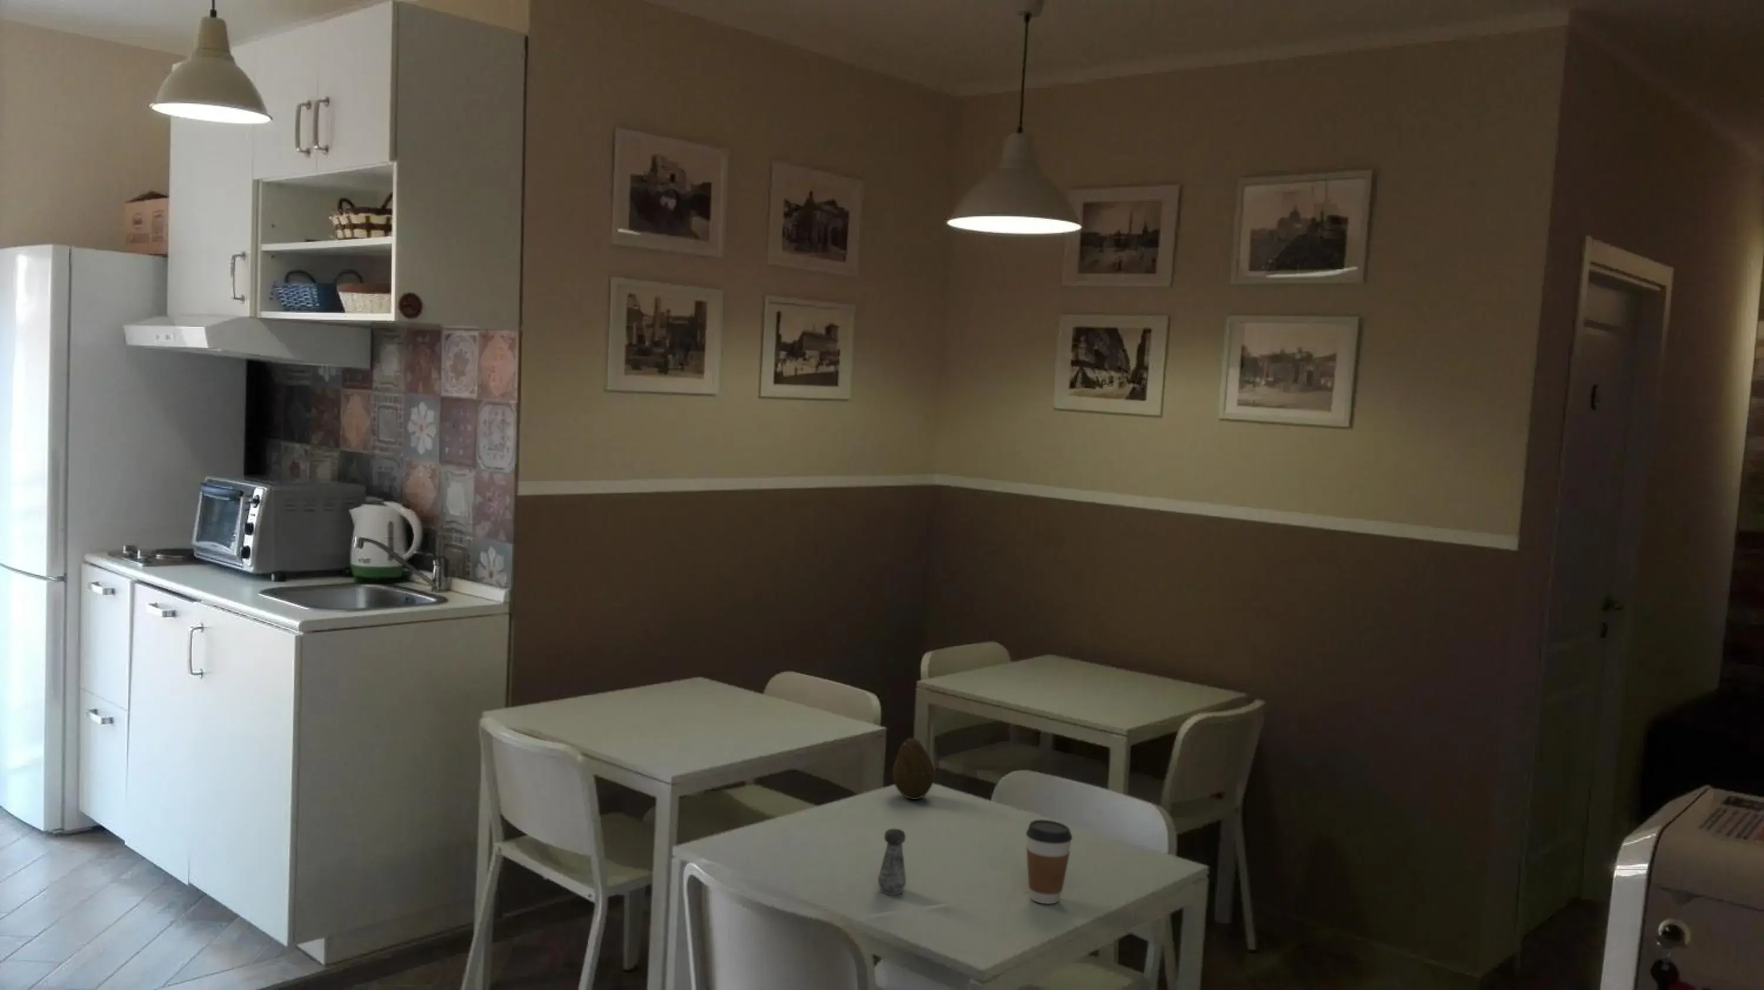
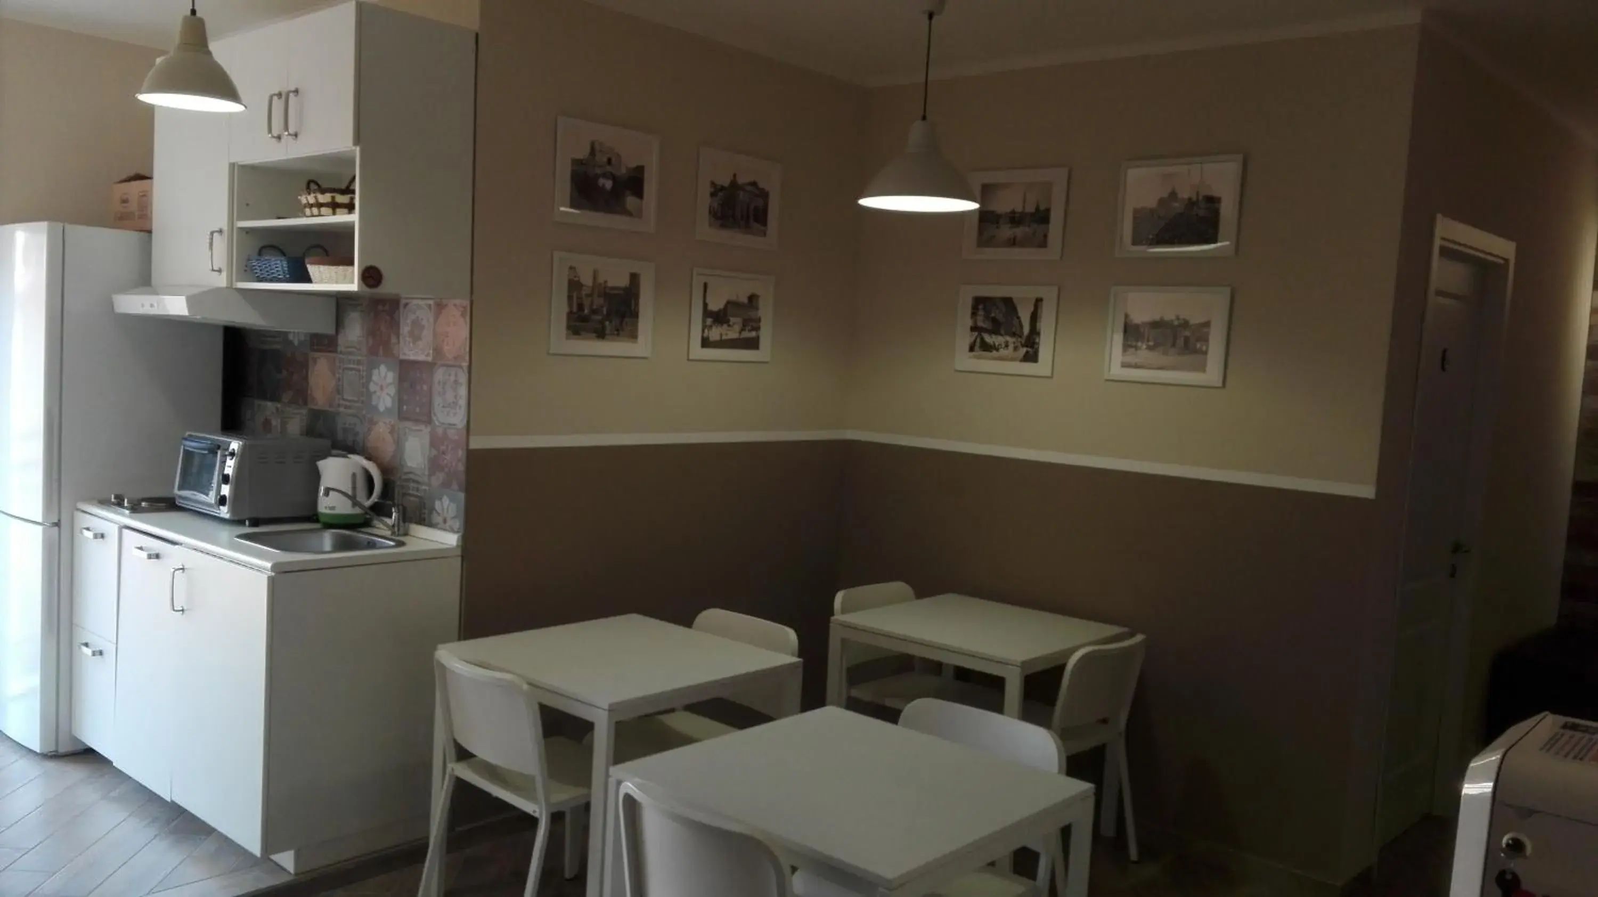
- salt shaker [877,828,906,895]
- coffee cup [1025,819,1073,905]
- fruit [892,737,935,800]
